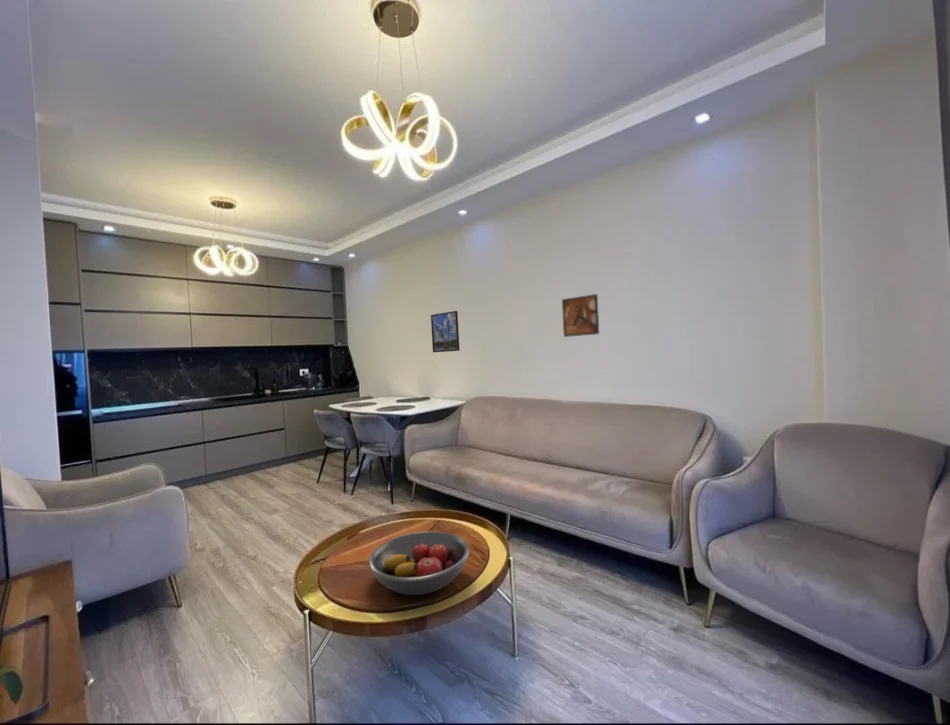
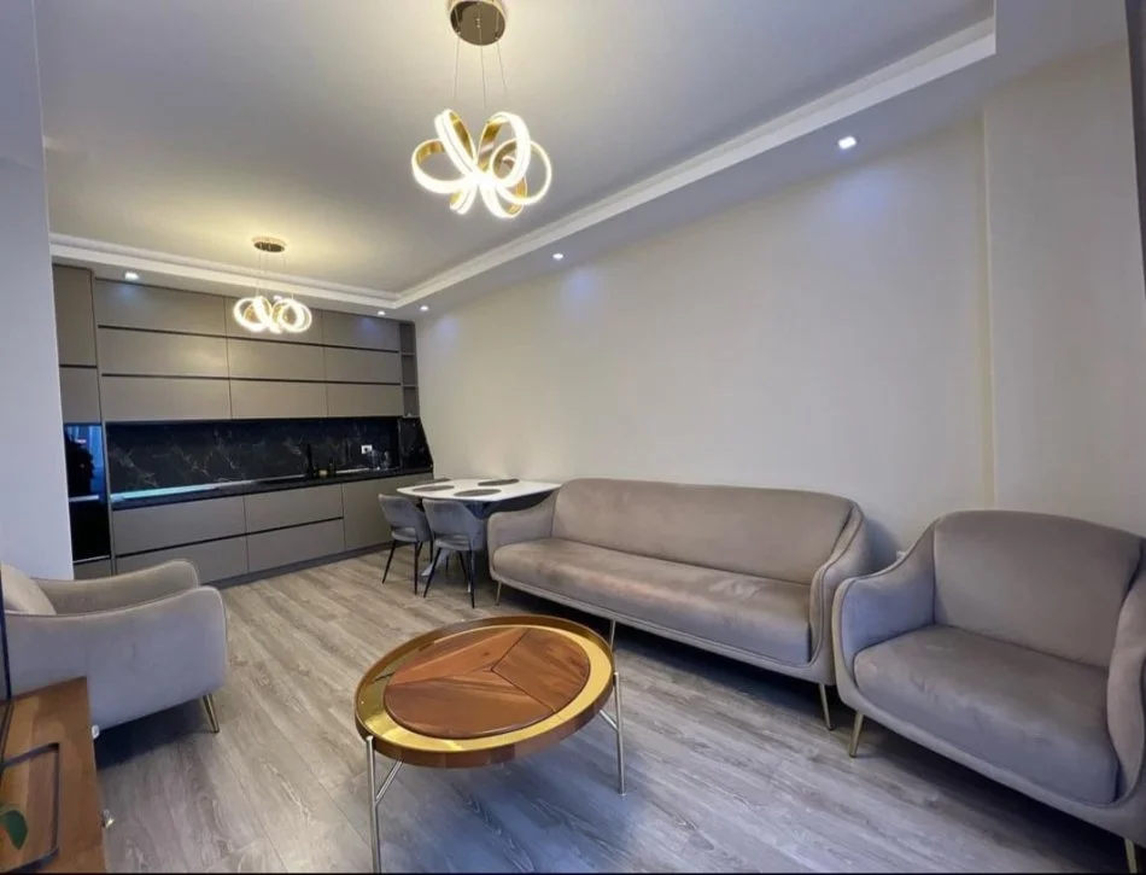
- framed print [561,293,600,338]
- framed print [430,310,460,353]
- fruit bowl [368,530,471,596]
